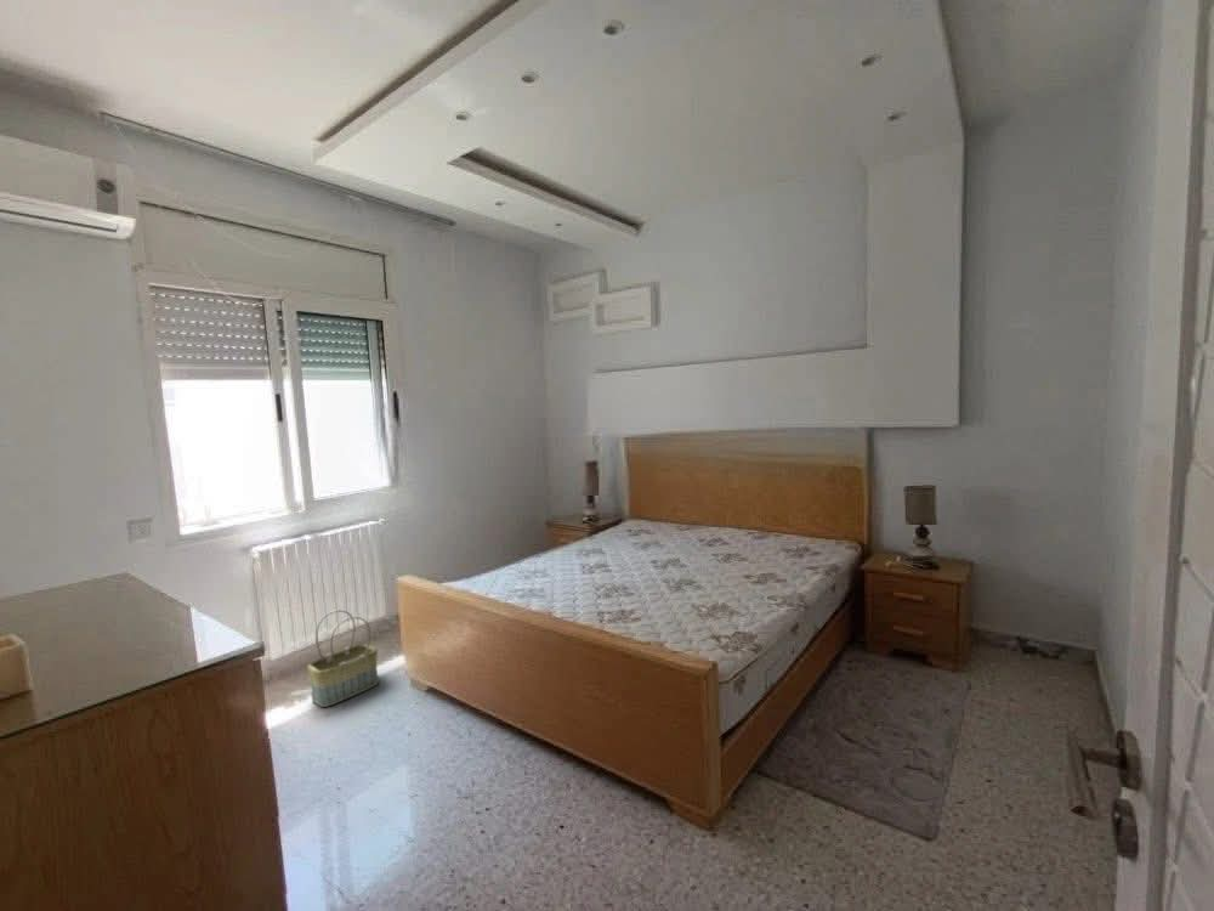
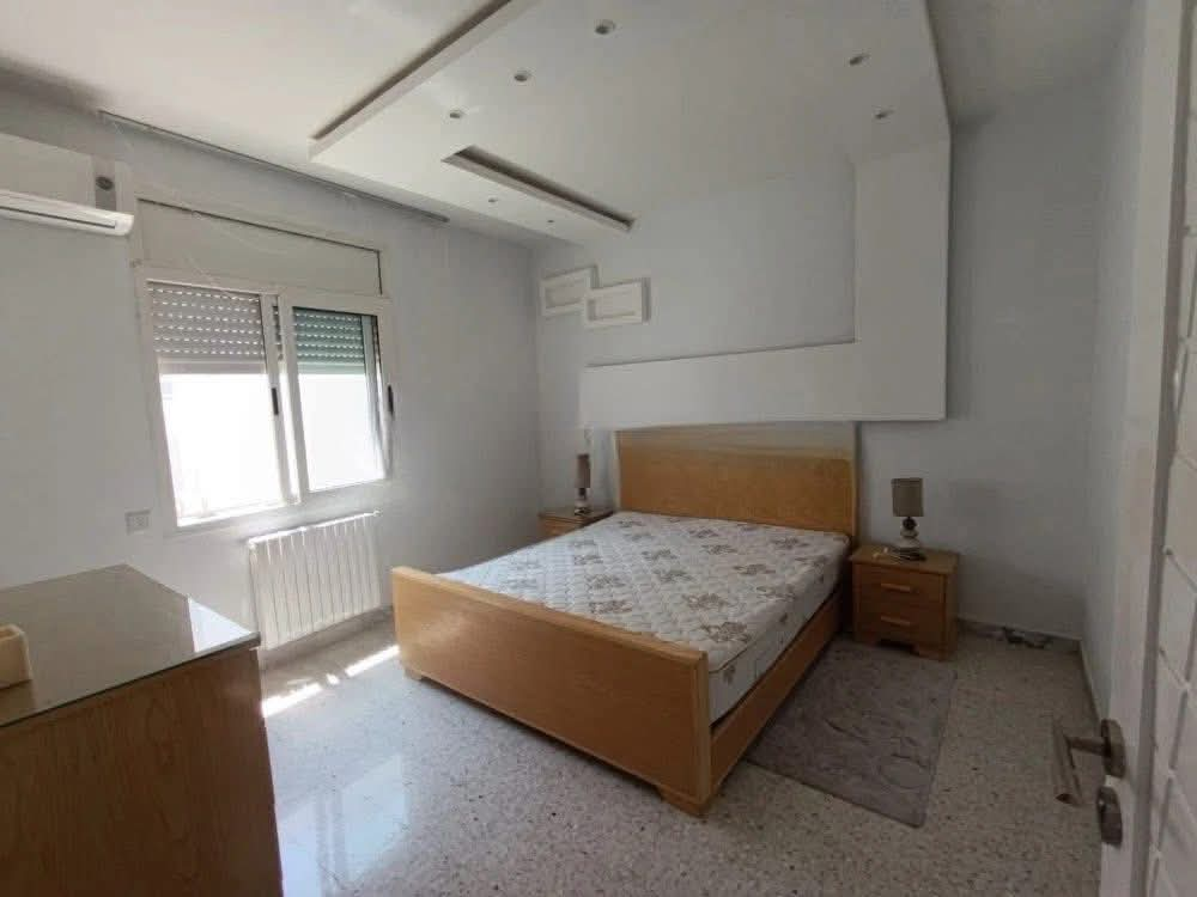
- basket [306,609,380,708]
